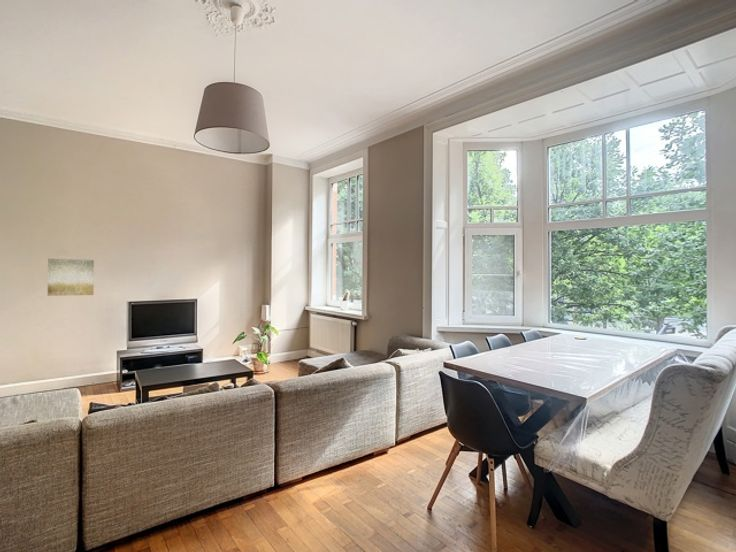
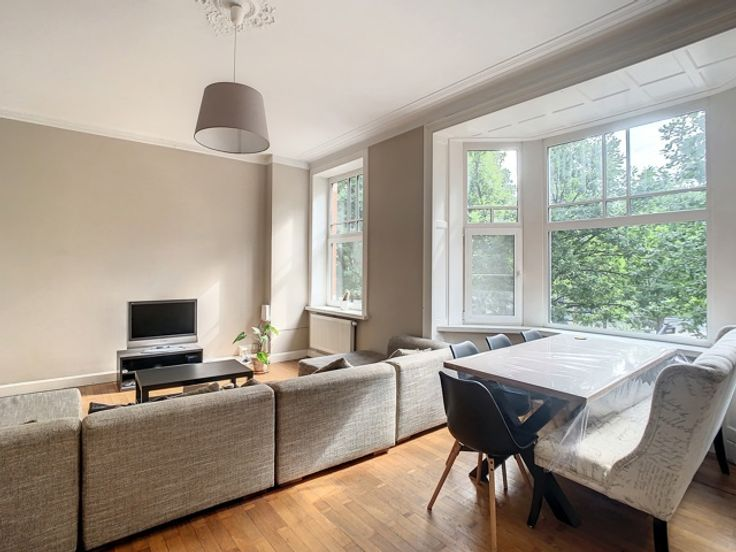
- wall art [47,258,95,297]
